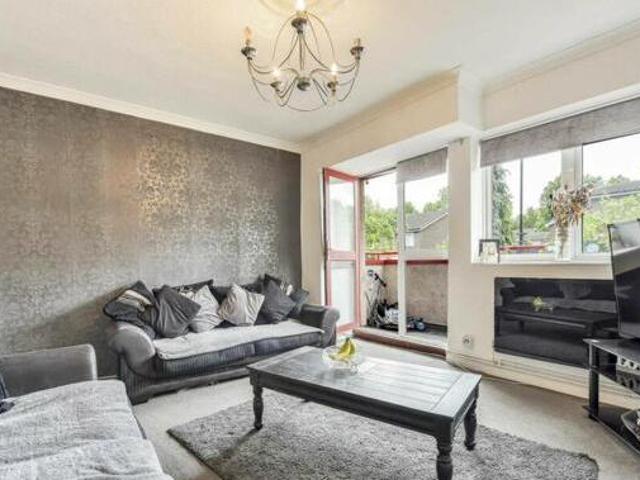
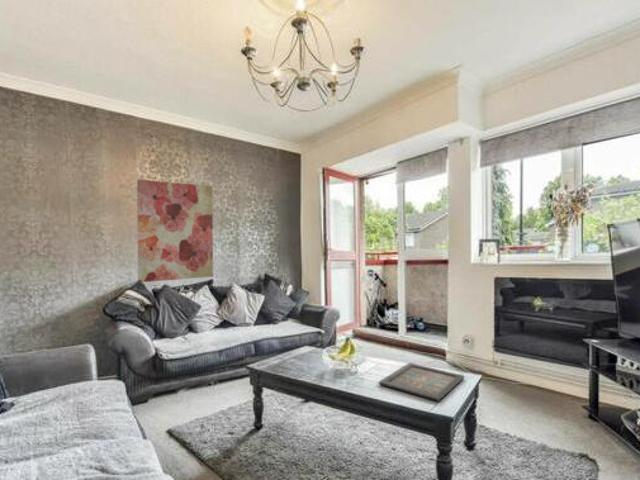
+ wall art [136,178,214,283]
+ icon panel [378,362,466,402]
